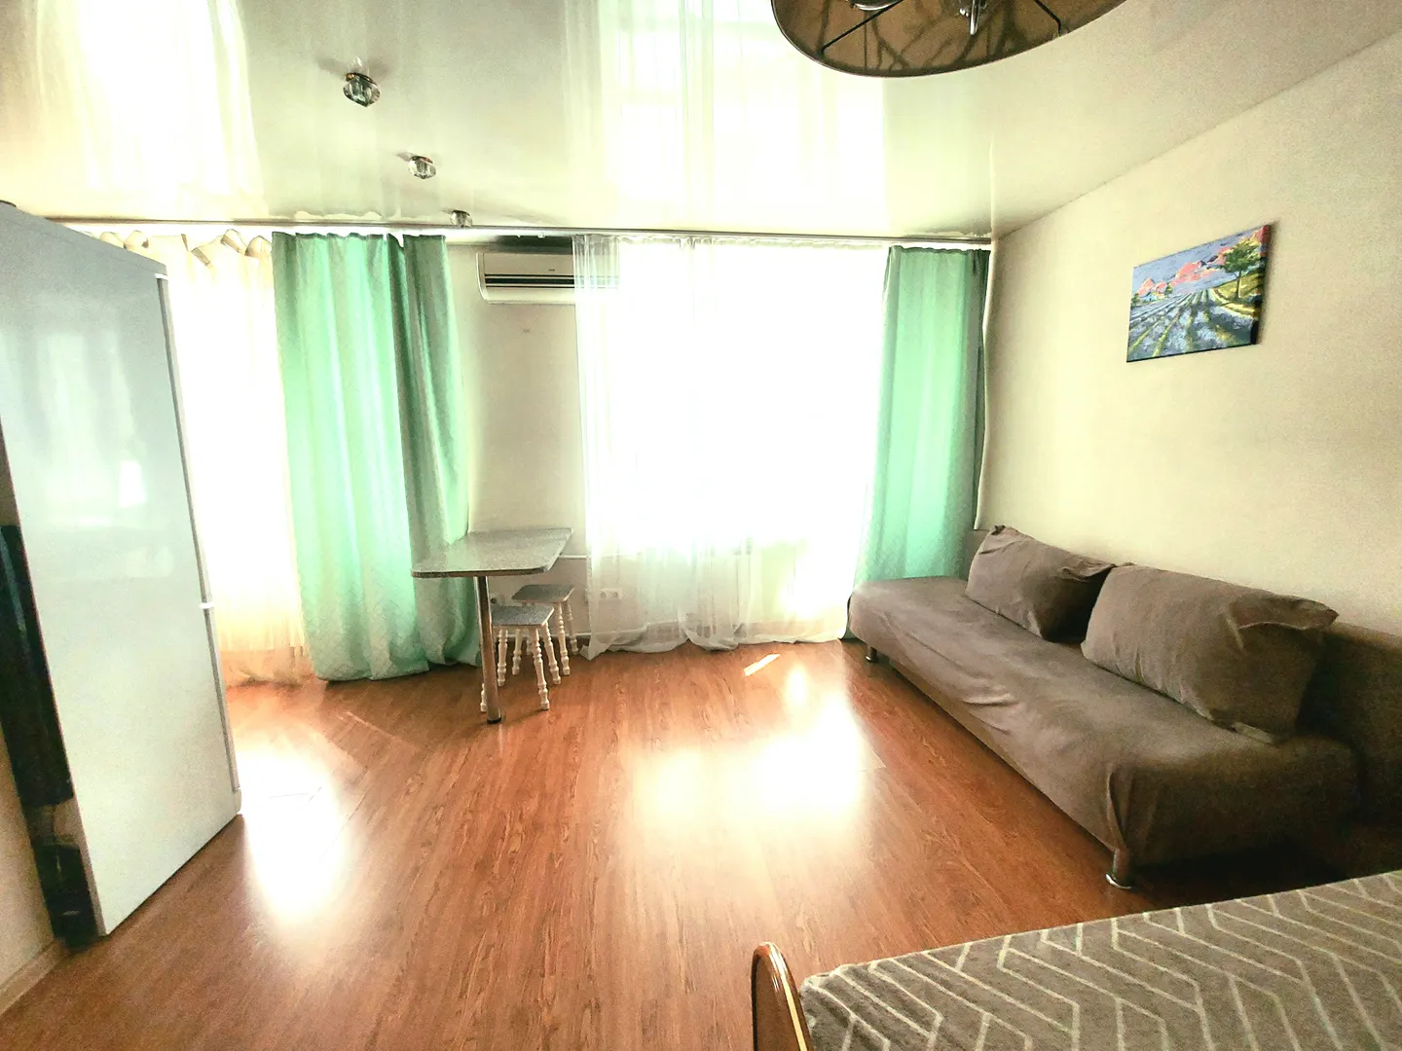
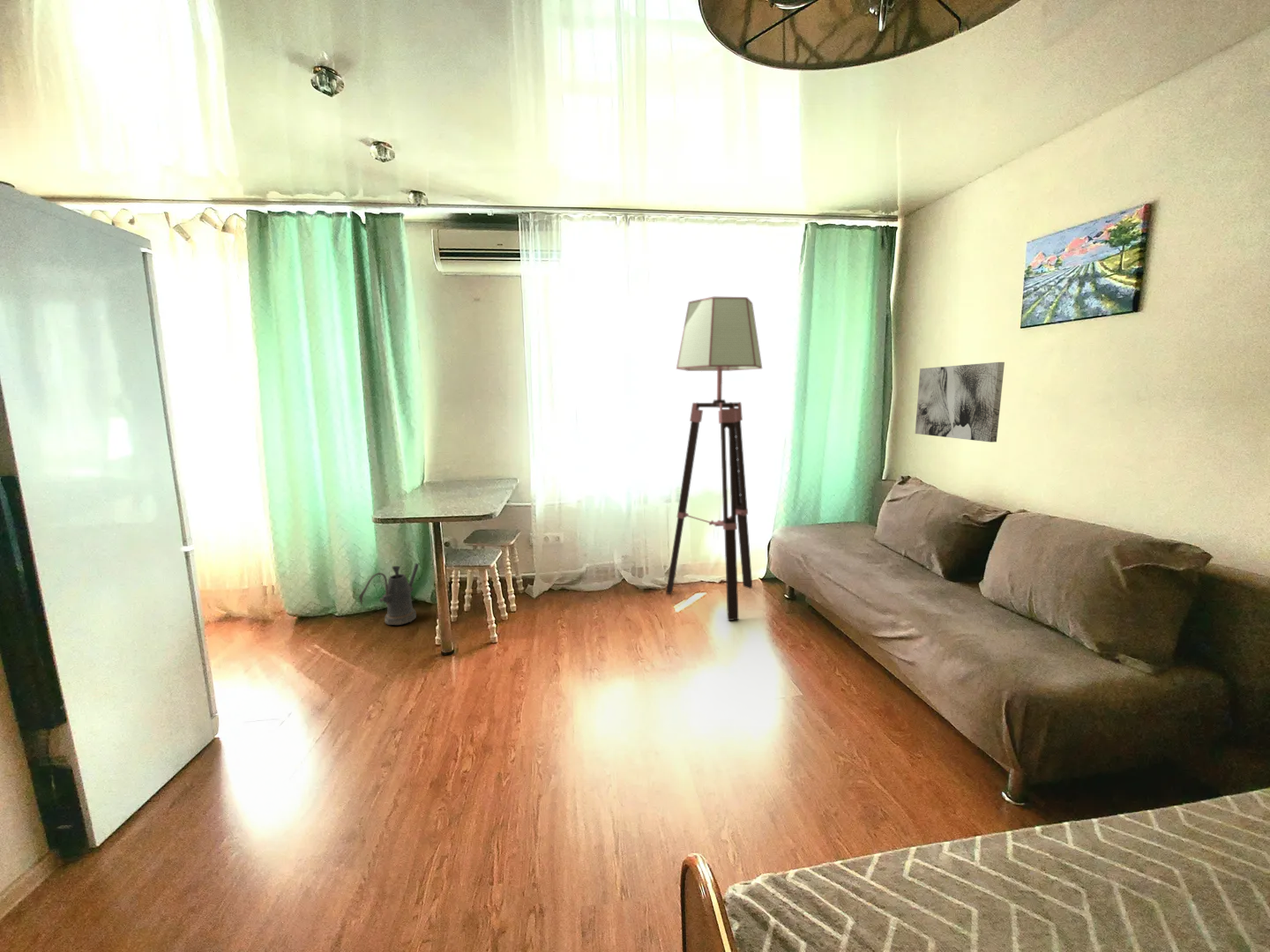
+ floor lamp [665,296,763,621]
+ watering can [358,562,420,626]
+ wall art [915,361,1005,443]
